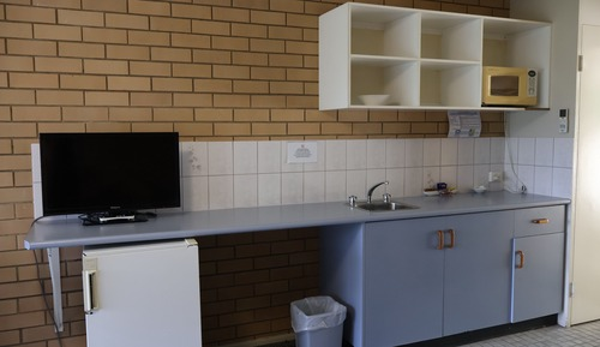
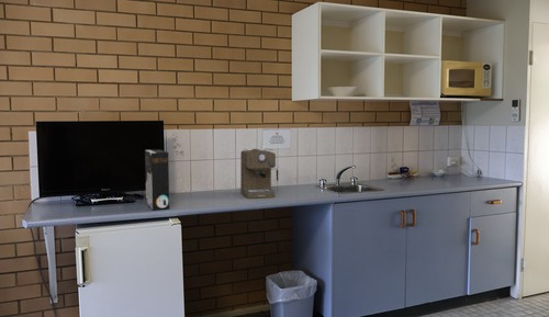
+ coffee maker [239,148,279,200]
+ cereal box [144,148,171,211]
